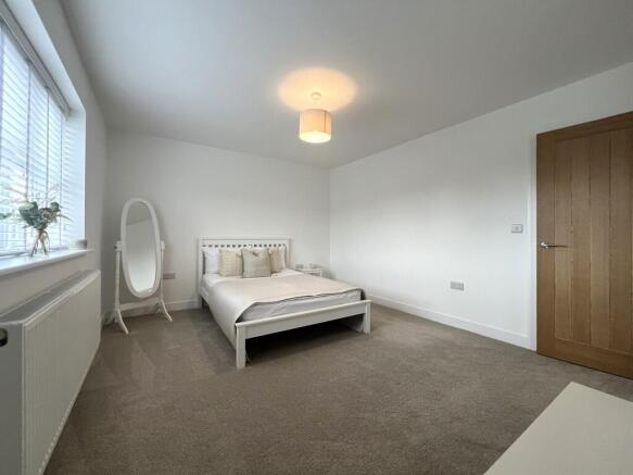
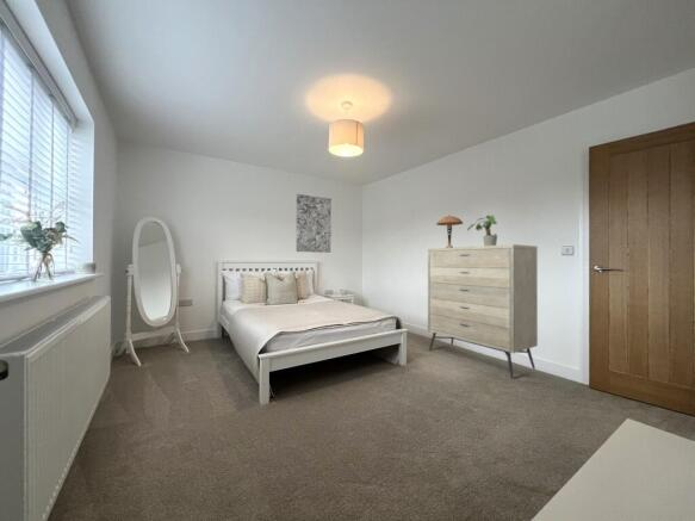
+ potted plant [466,215,498,246]
+ dresser [427,243,539,379]
+ wall art [296,193,333,254]
+ table lamp [435,215,464,248]
